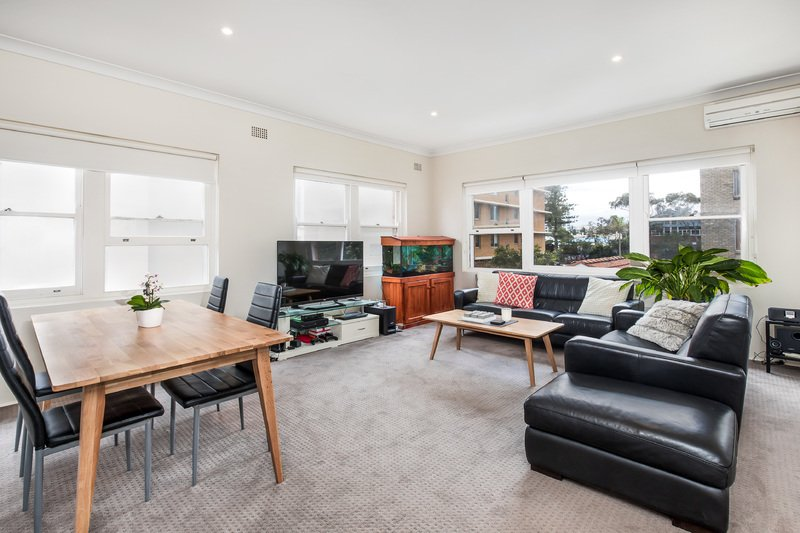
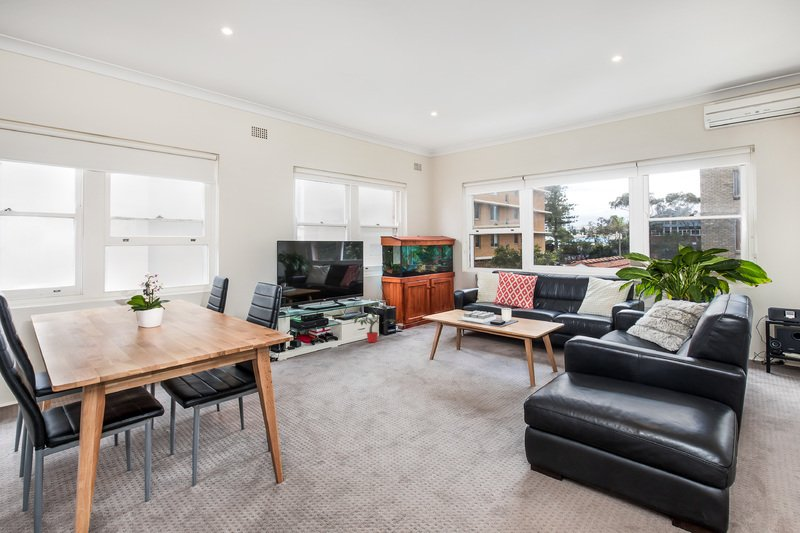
+ potted plant [351,301,397,343]
